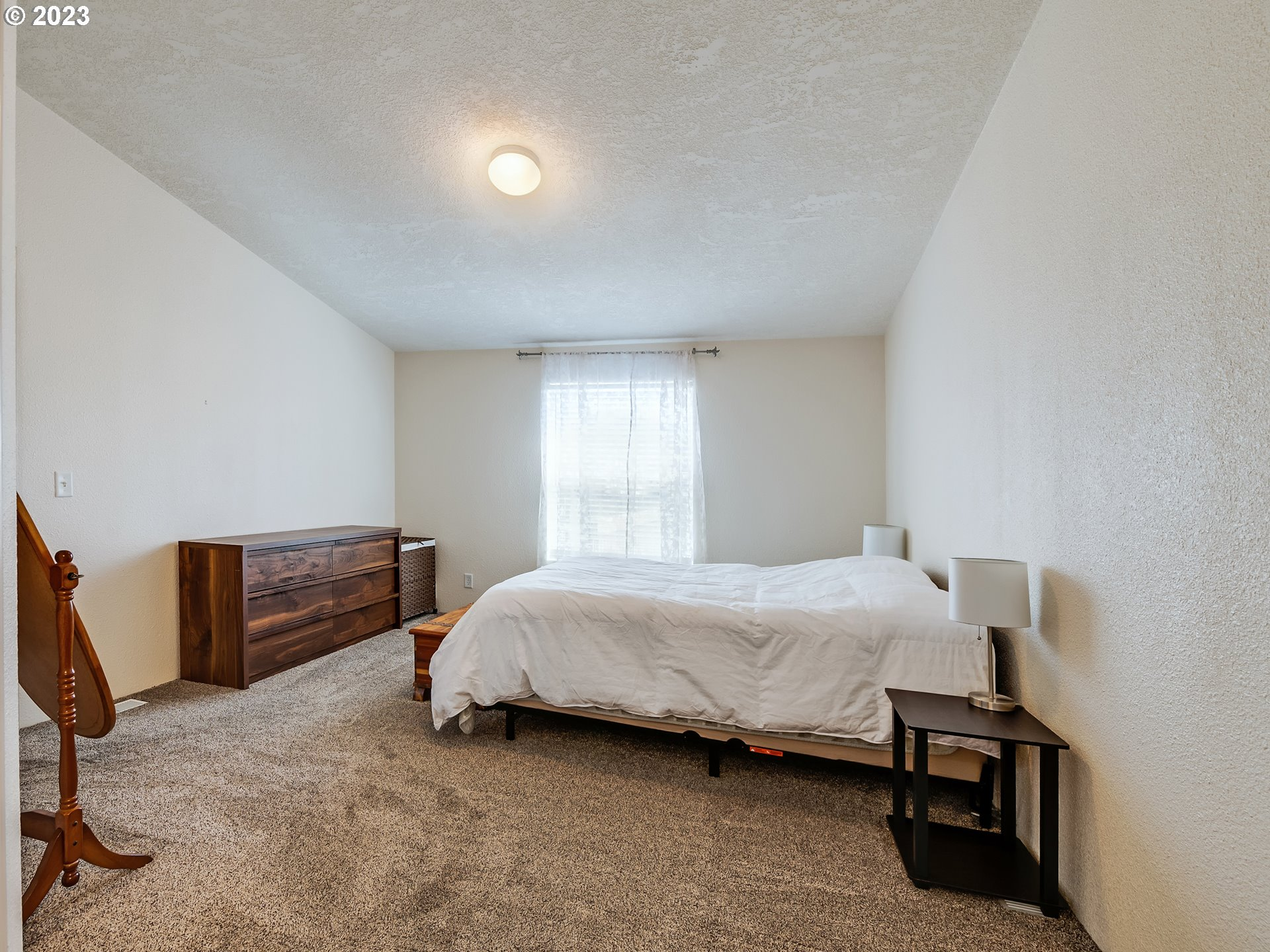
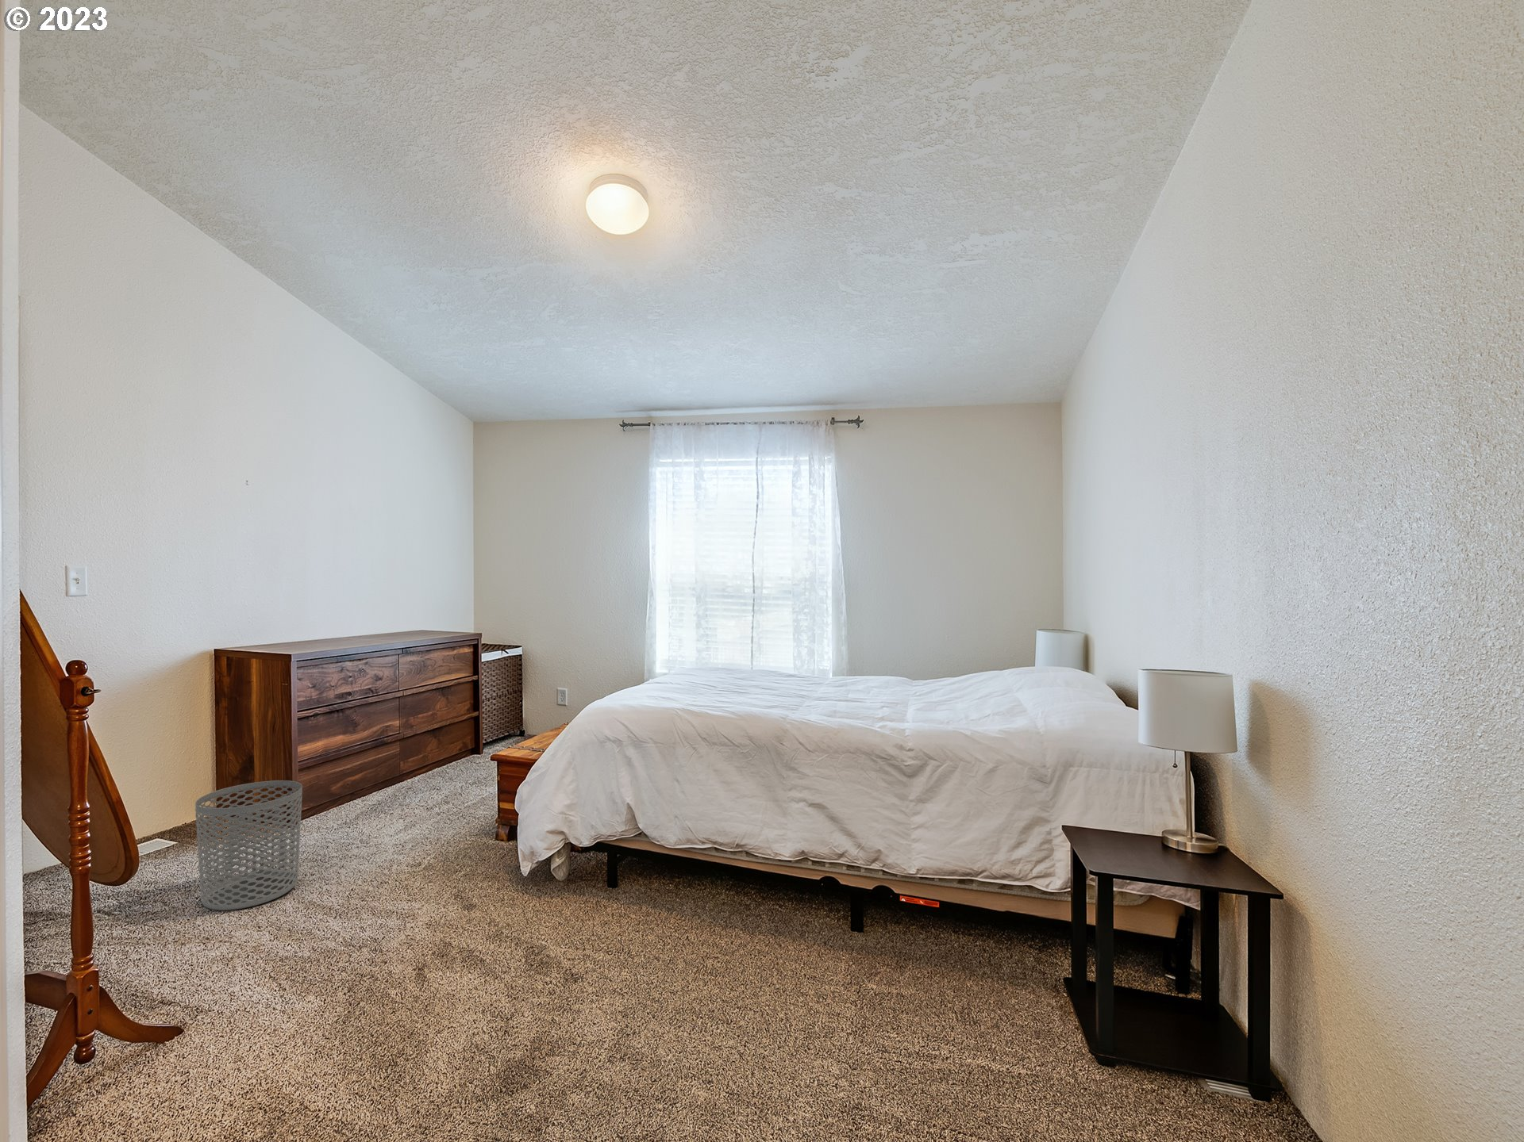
+ waste bin [194,780,304,912]
